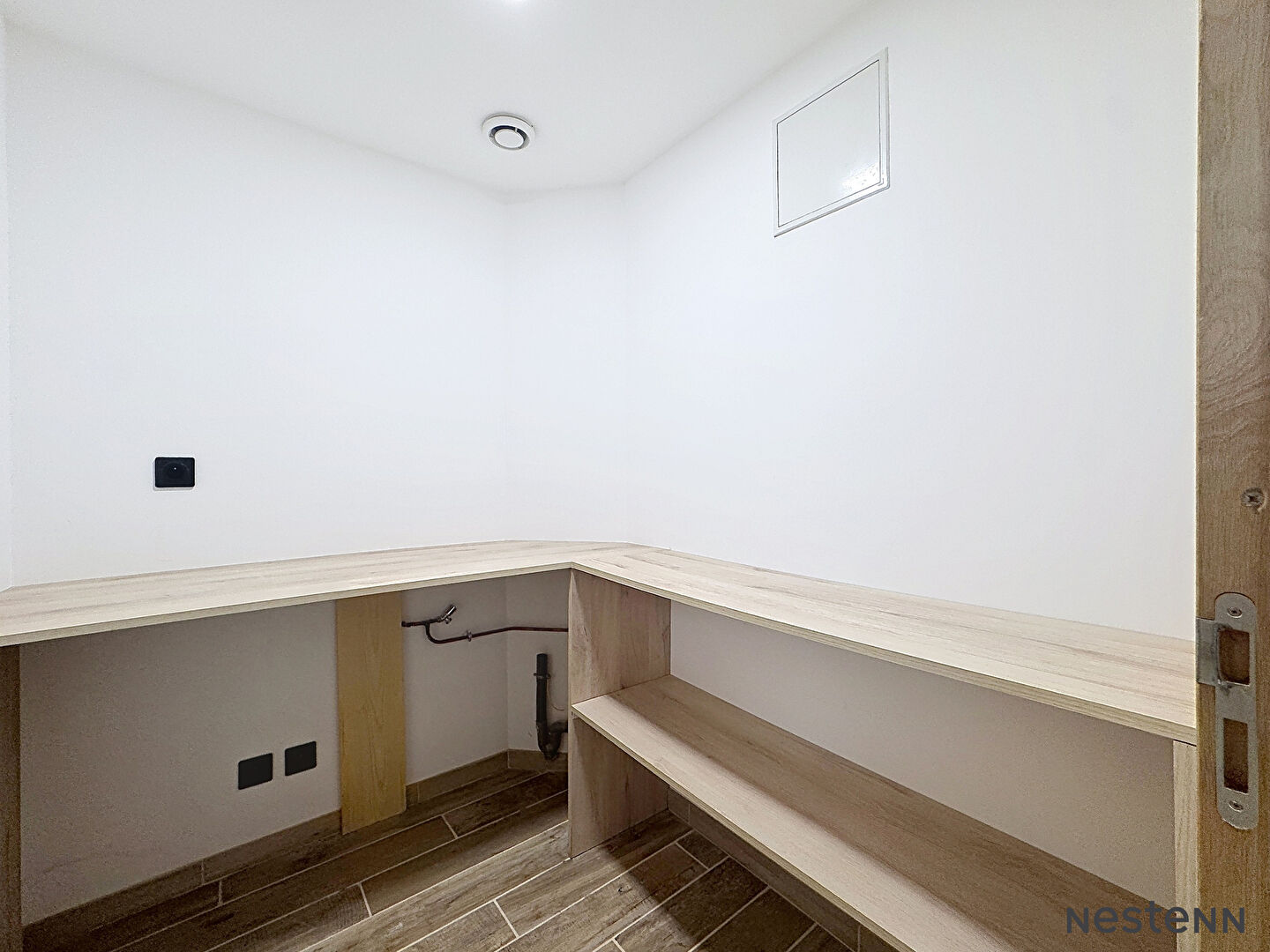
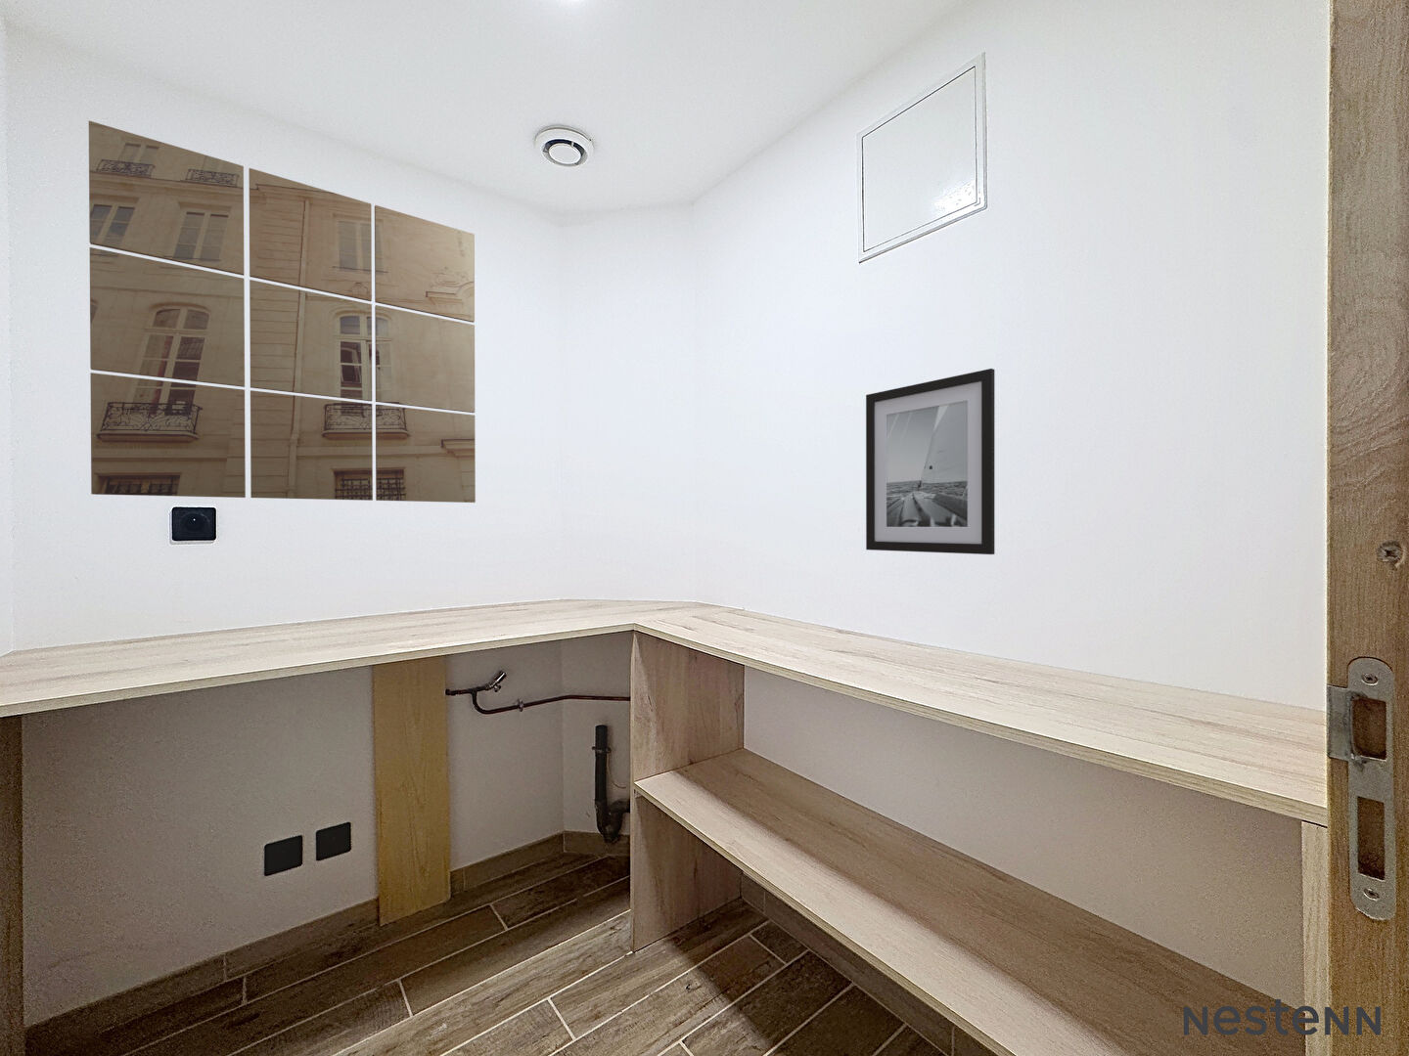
+ wall art [865,367,995,556]
+ wall art [88,120,477,504]
